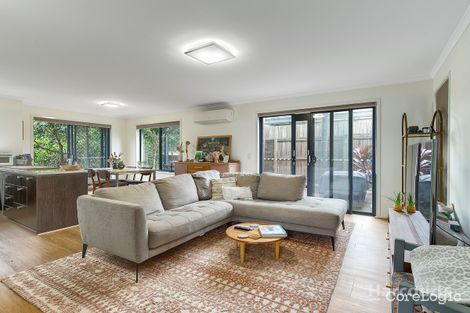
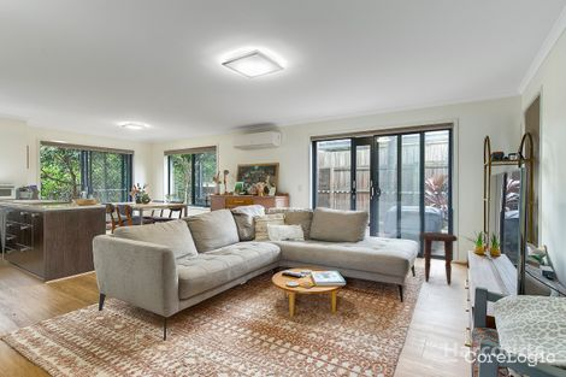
+ side table [419,231,459,285]
